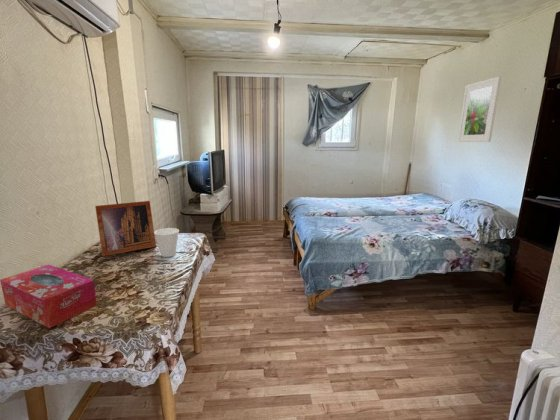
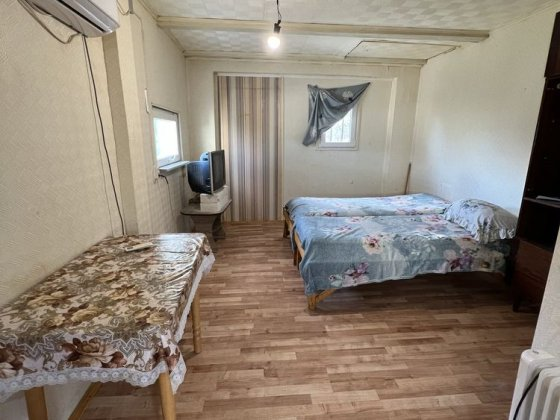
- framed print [457,76,502,143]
- picture frame [94,200,157,257]
- cup [154,227,180,258]
- tissue box [0,264,98,329]
